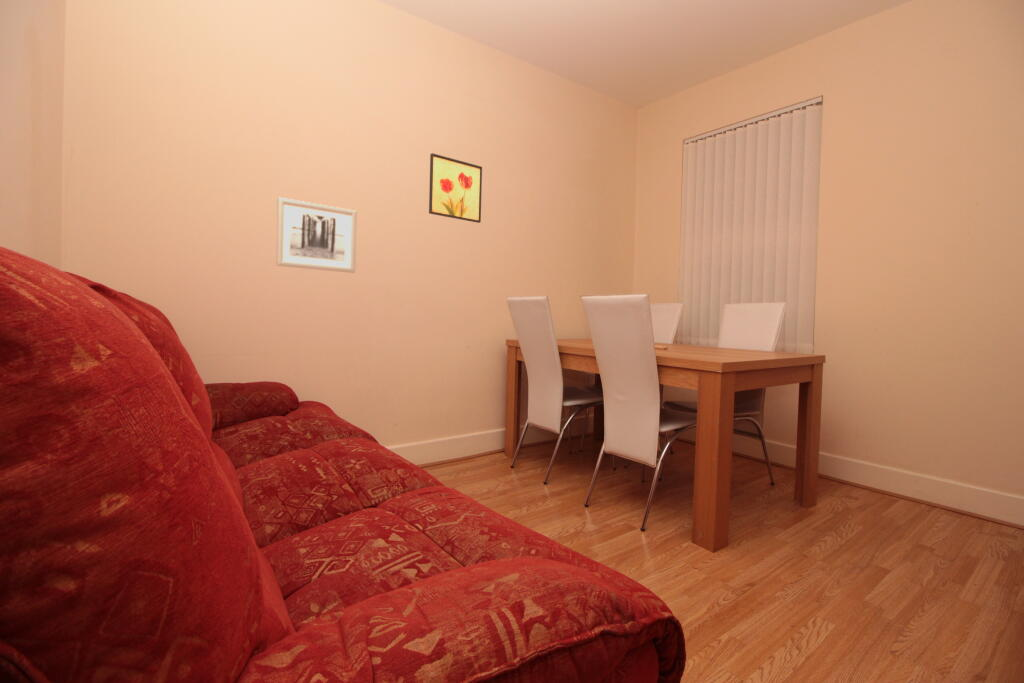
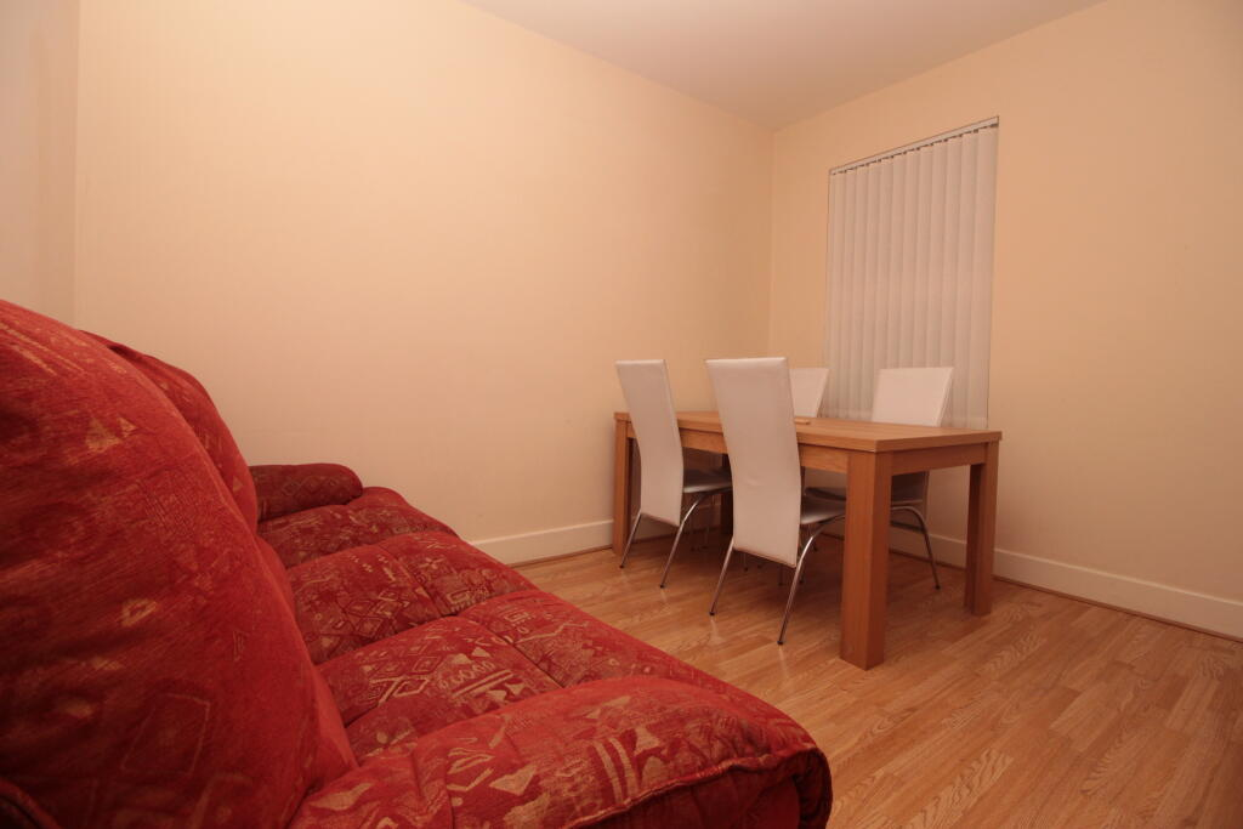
- wall art [428,152,483,224]
- wall art [276,197,358,274]
